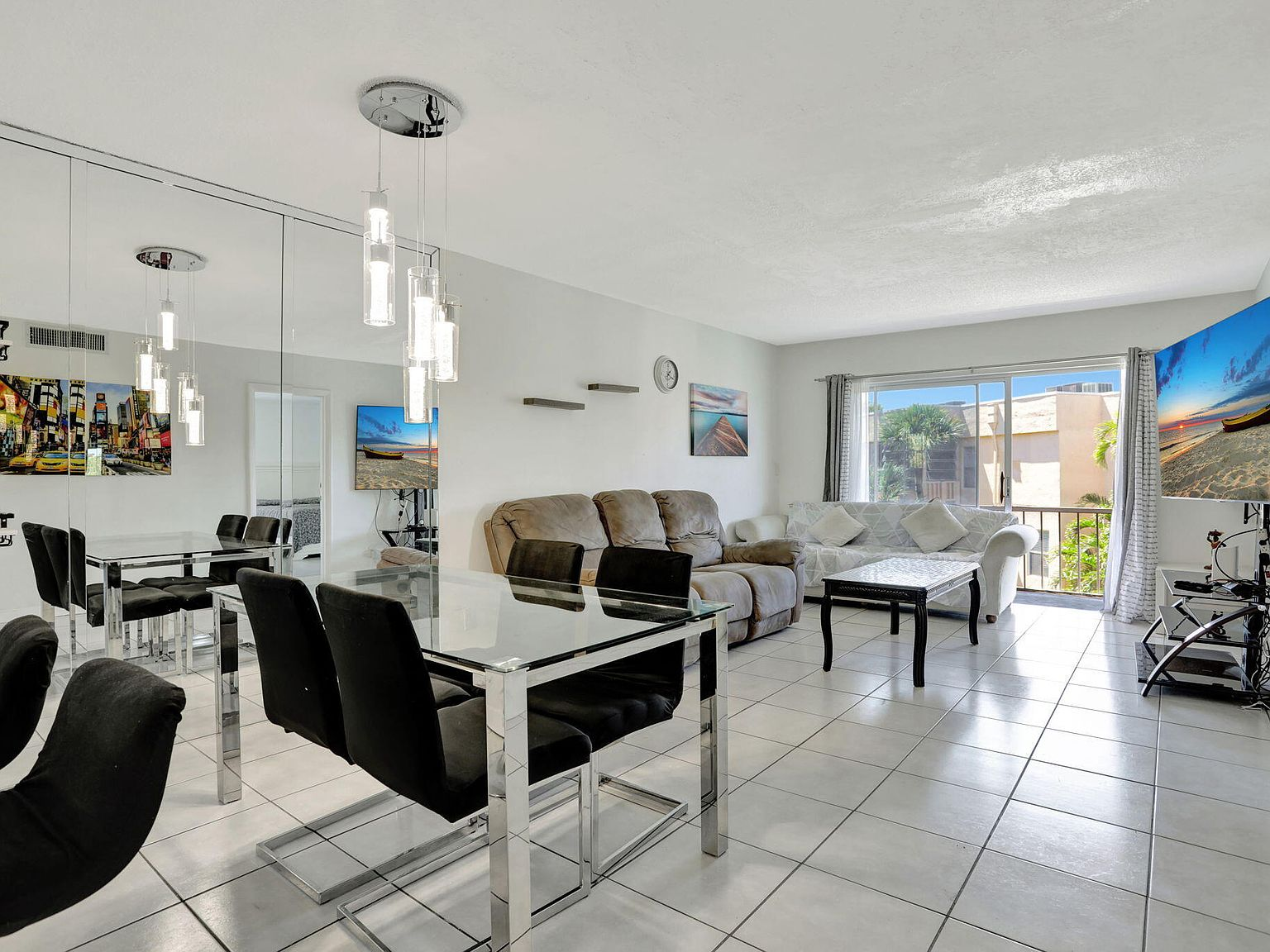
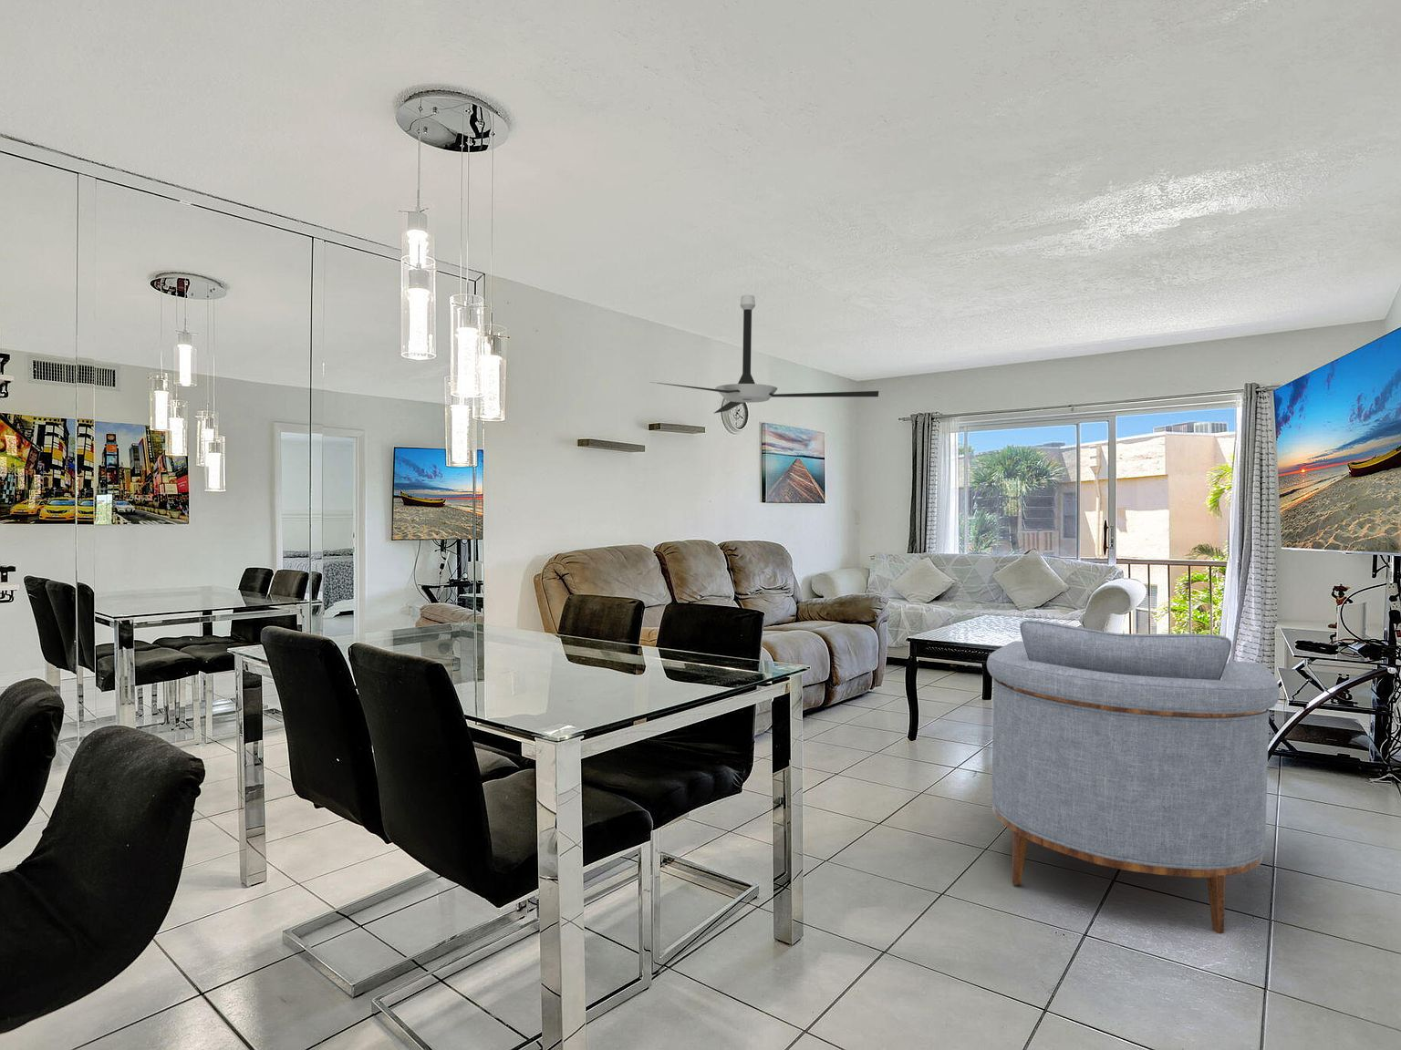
+ ceiling fan [651,294,879,415]
+ armchair [986,619,1281,934]
